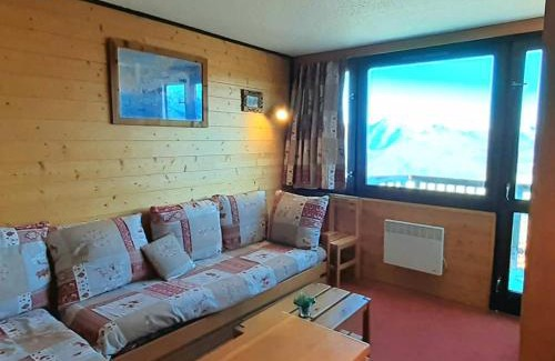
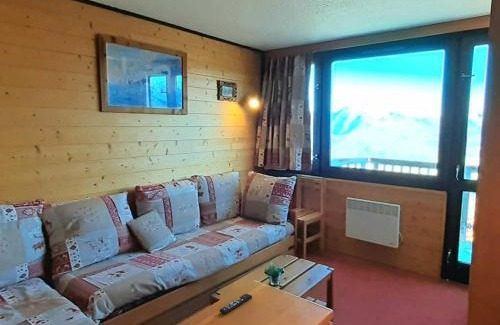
+ remote control [218,293,253,315]
